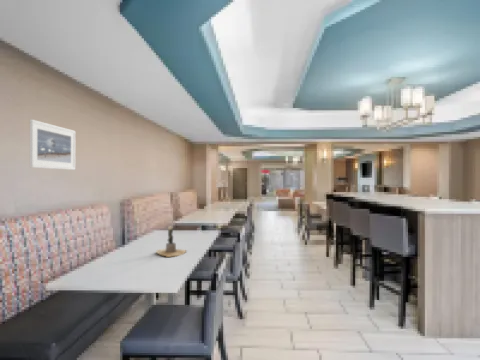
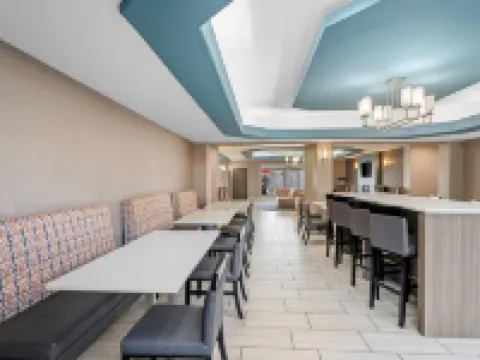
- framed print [29,118,76,171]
- potted cactus [155,225,187,258]
